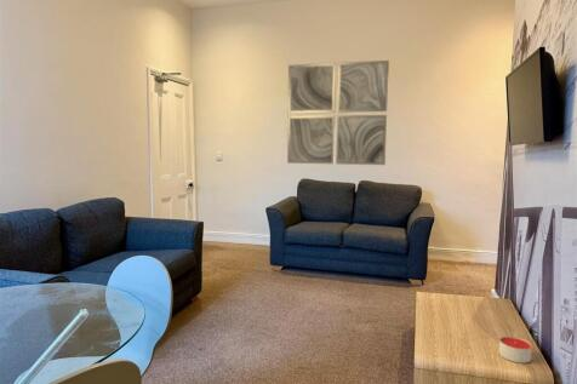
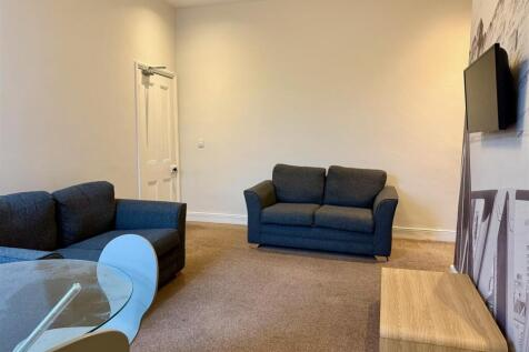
- wall art [286,59,390,166]
- candle [498,334,533,365]
